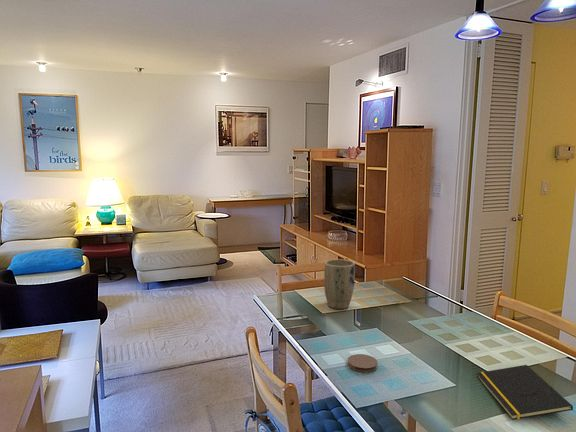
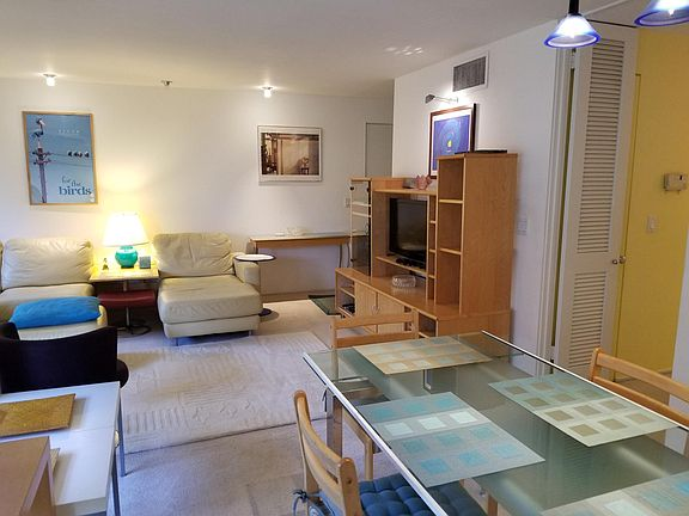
- notepad [476,364,574,421]
- coaster [347,353,379,373]
- plant pot [323,258,356,310]
